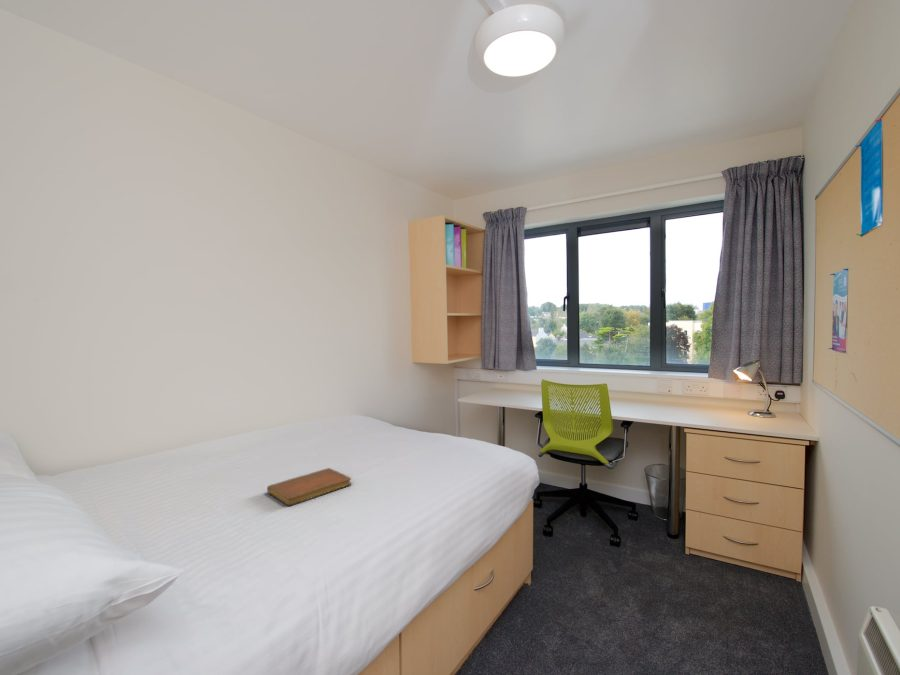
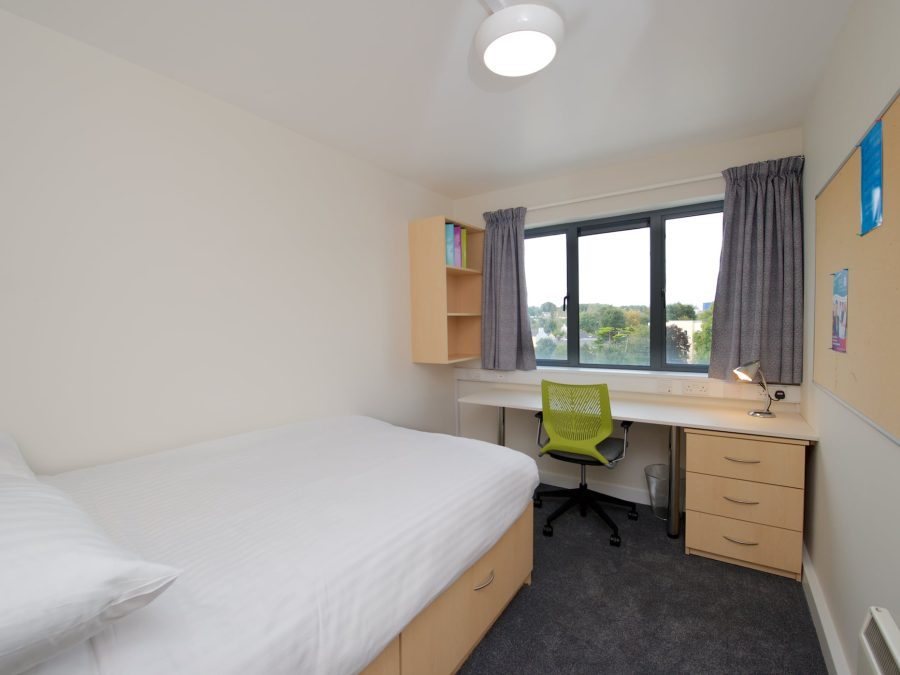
- notebook [266,467,353,507]
